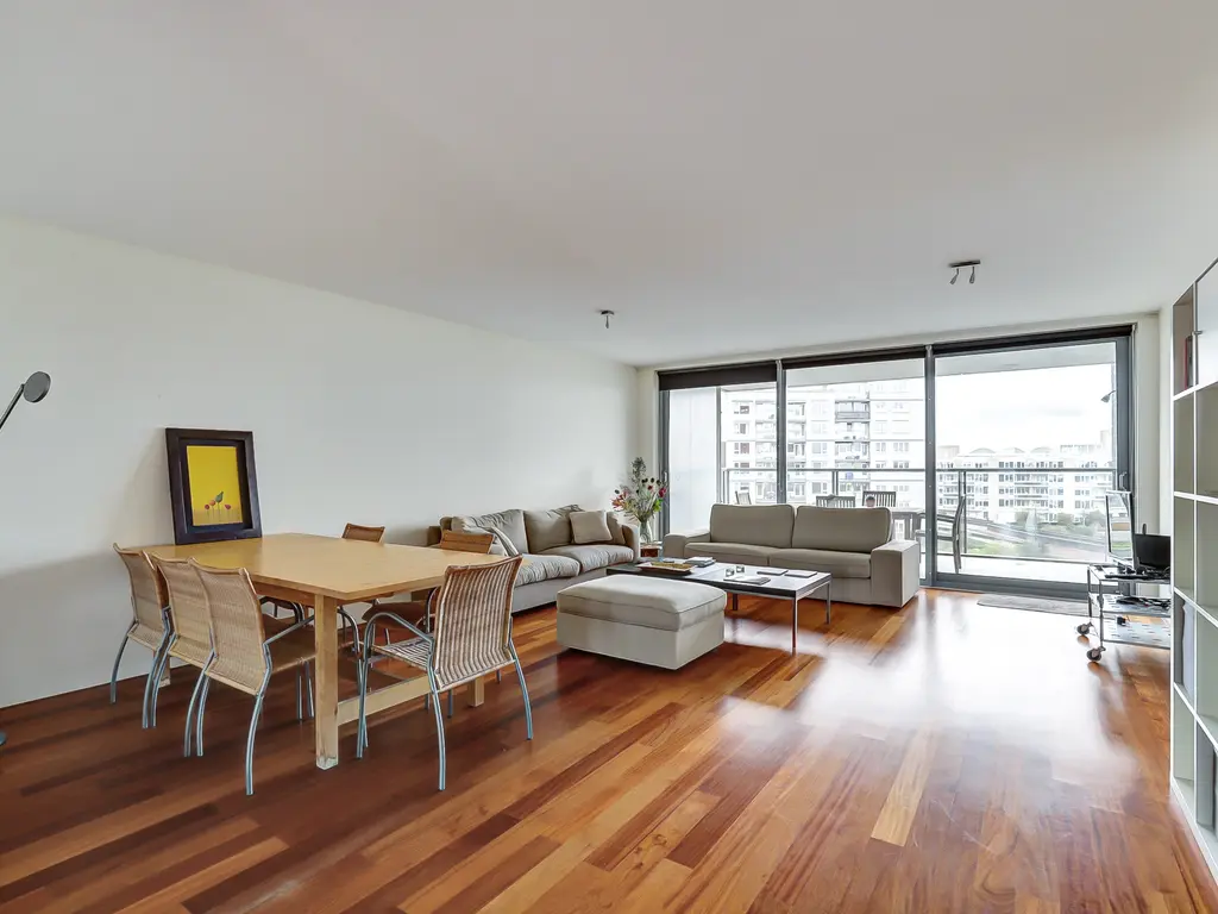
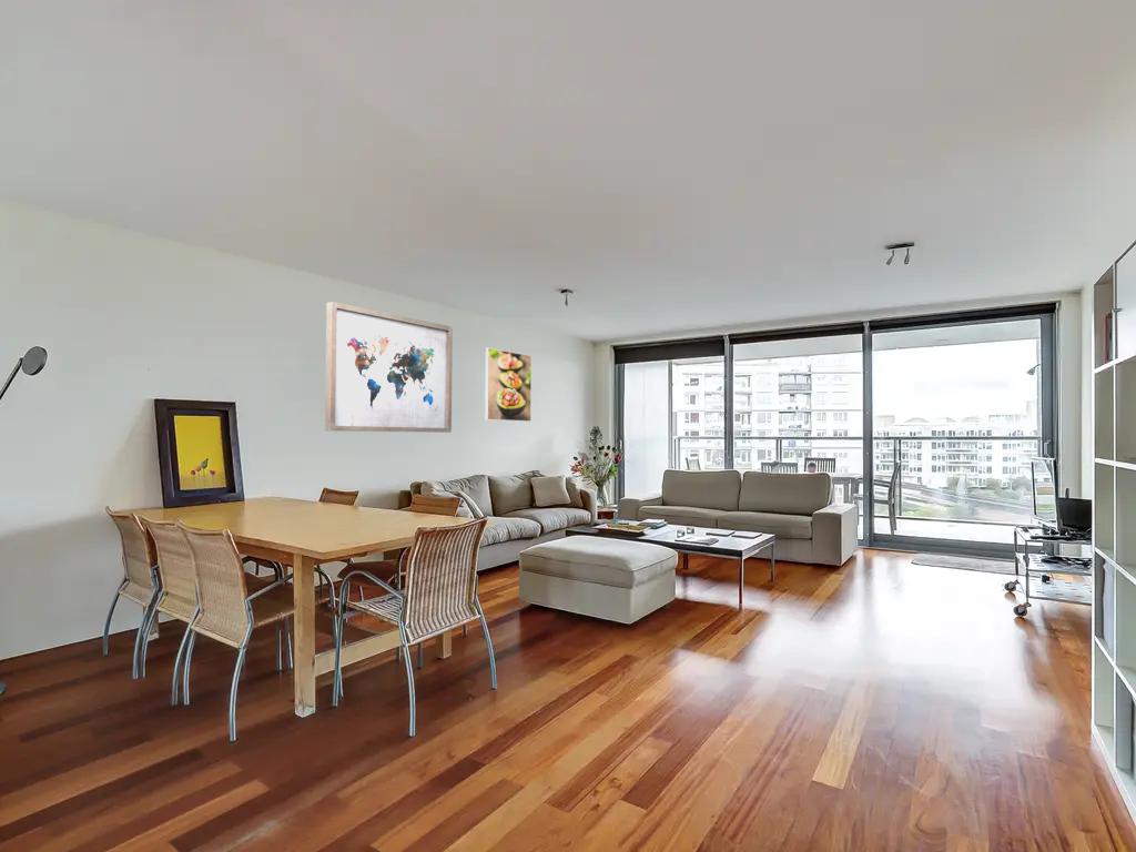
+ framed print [484,347,532,423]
+ wall art [324,301,454,434]
